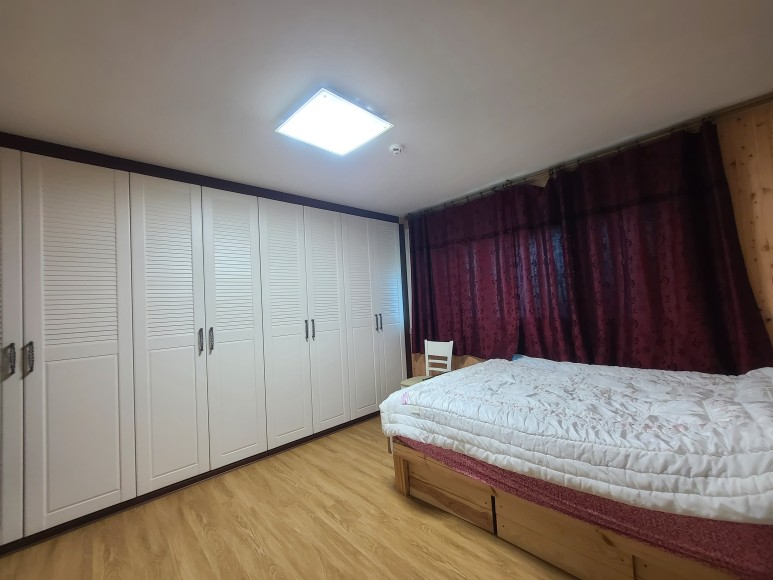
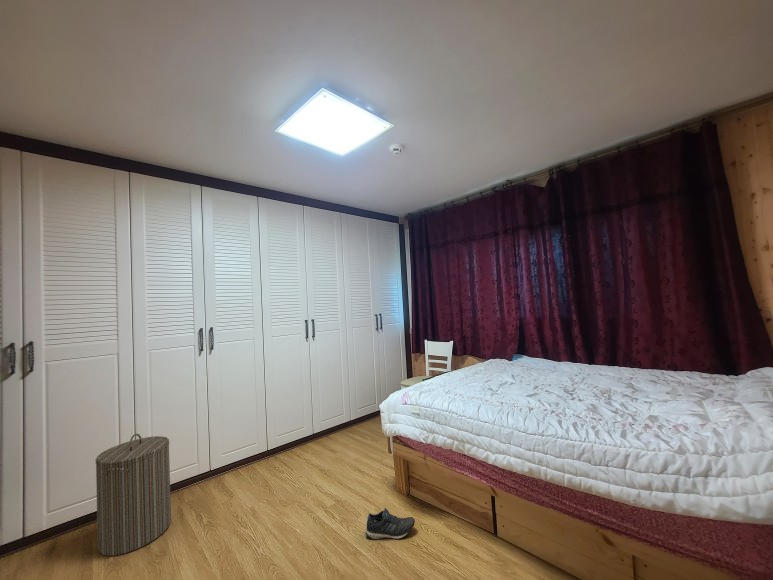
+ laundry hamper [94,433,172,557]
+ shoe [365,507,416,541]
